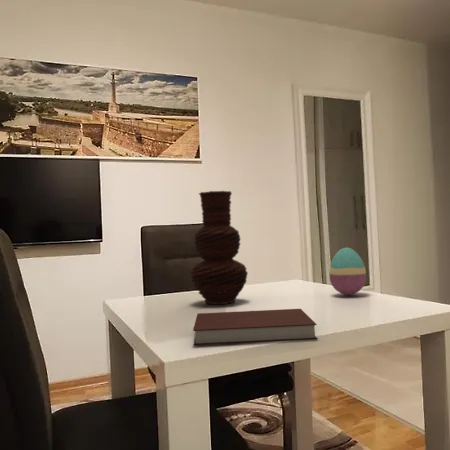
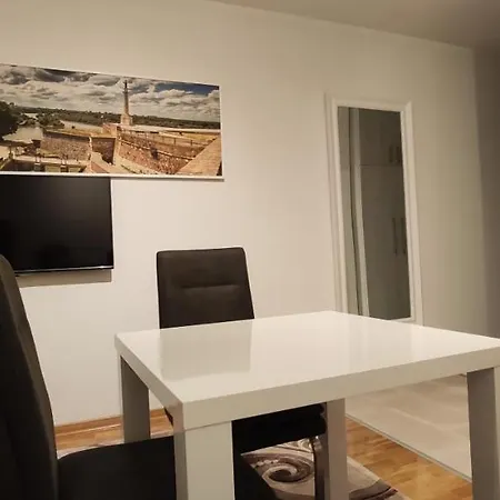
- vase [190,190,249,306]
- decorative egg [328,247,367,296]
- notebook [192,308,318,346]
